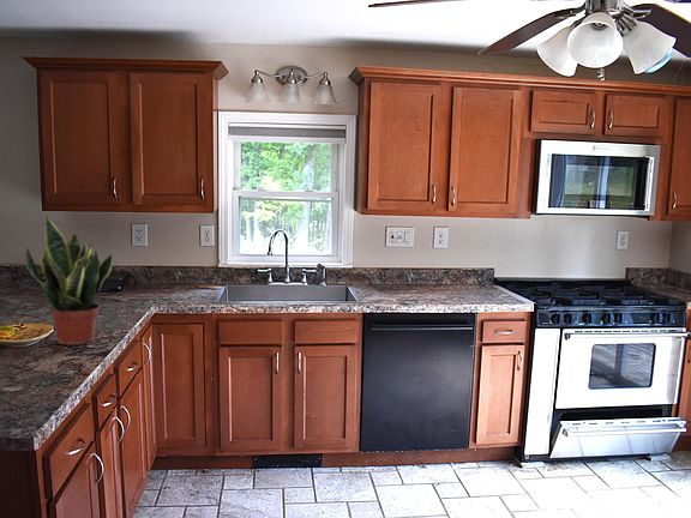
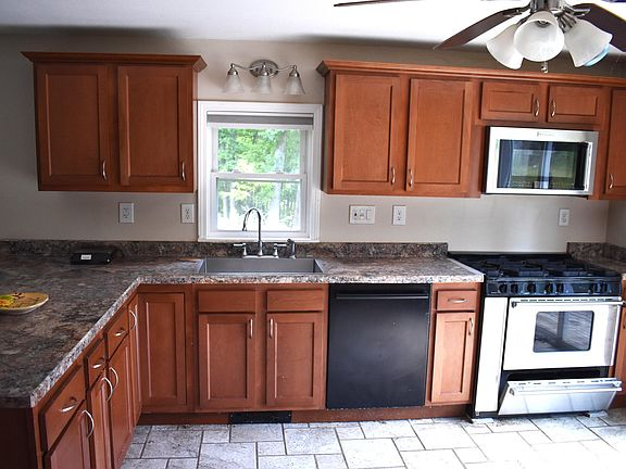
- potted plant [24,213,114,345]
